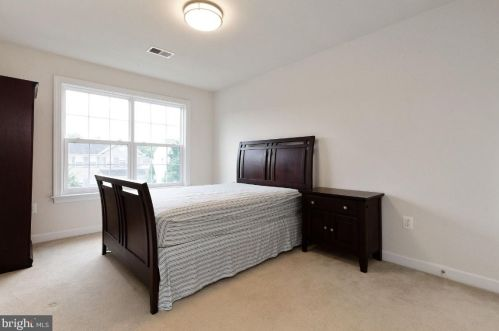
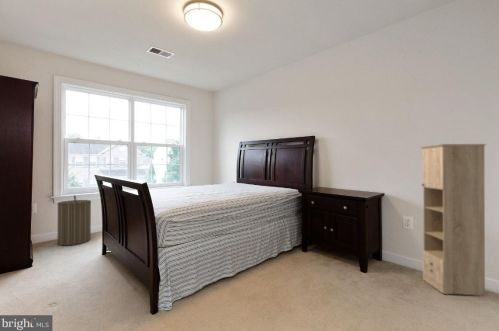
+ storage cabinet [419,143,487,296]
+ laundry hamper [56,194,92,247]
